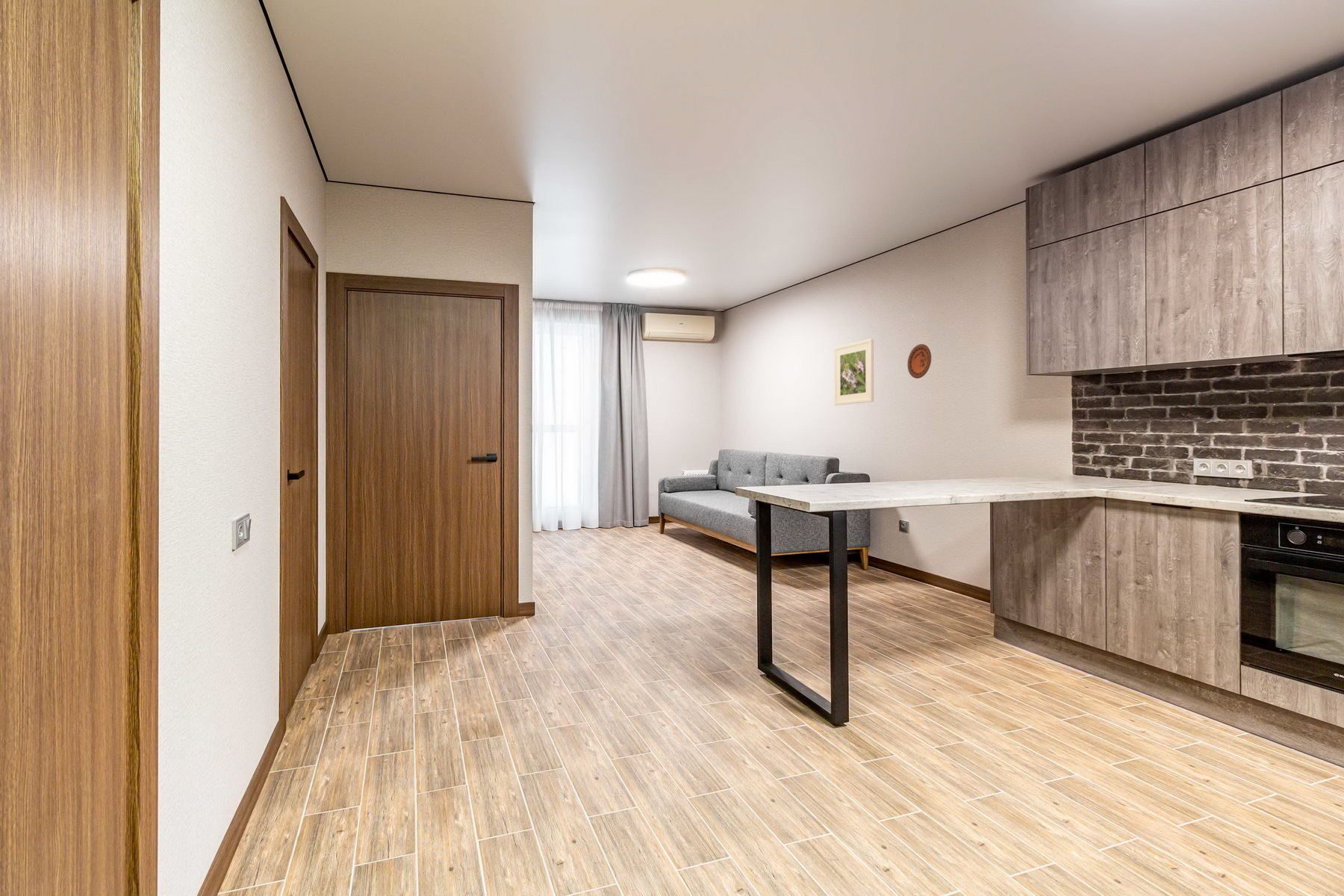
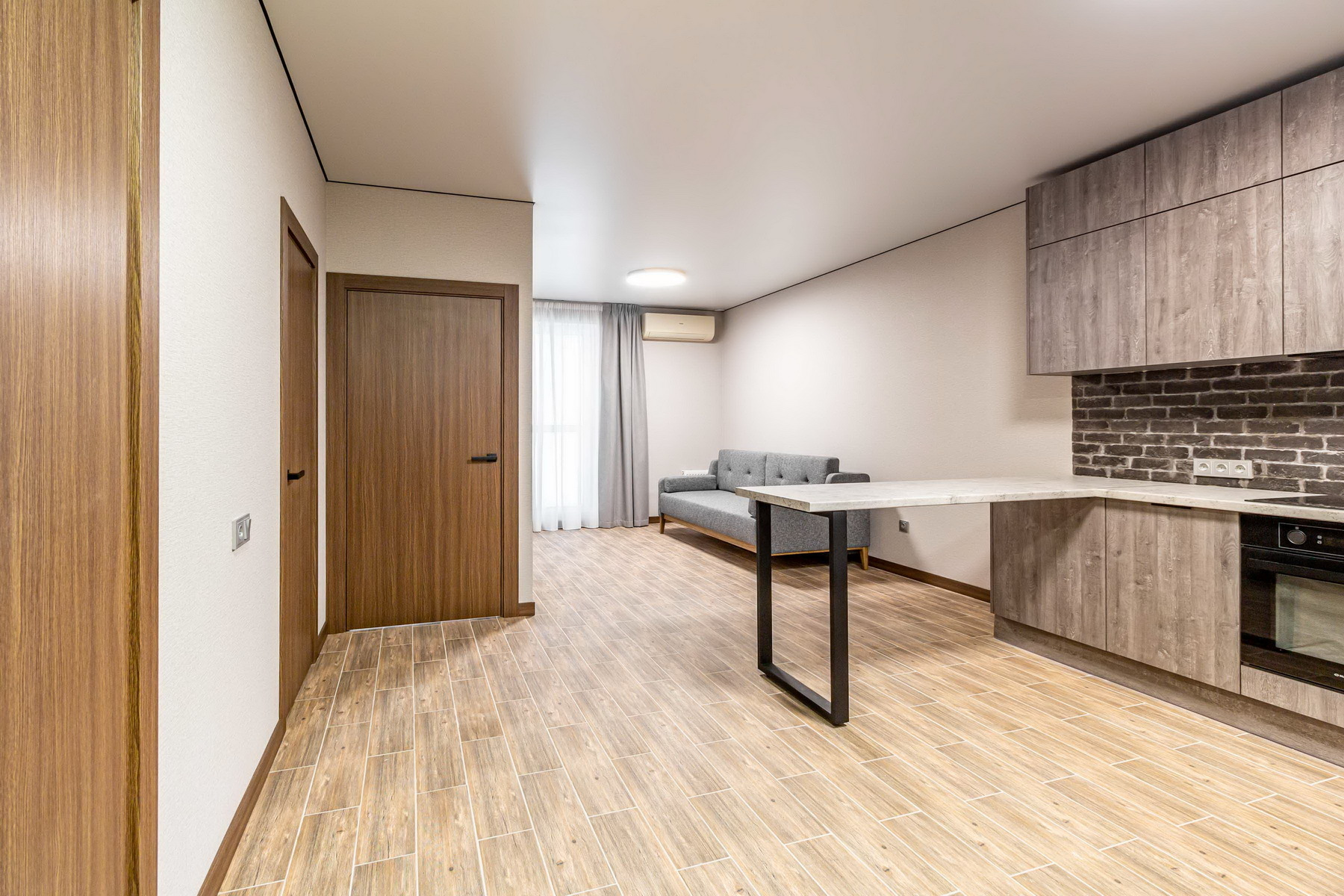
- decorative plate [906,343,932,379]
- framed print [833,337,874,406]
